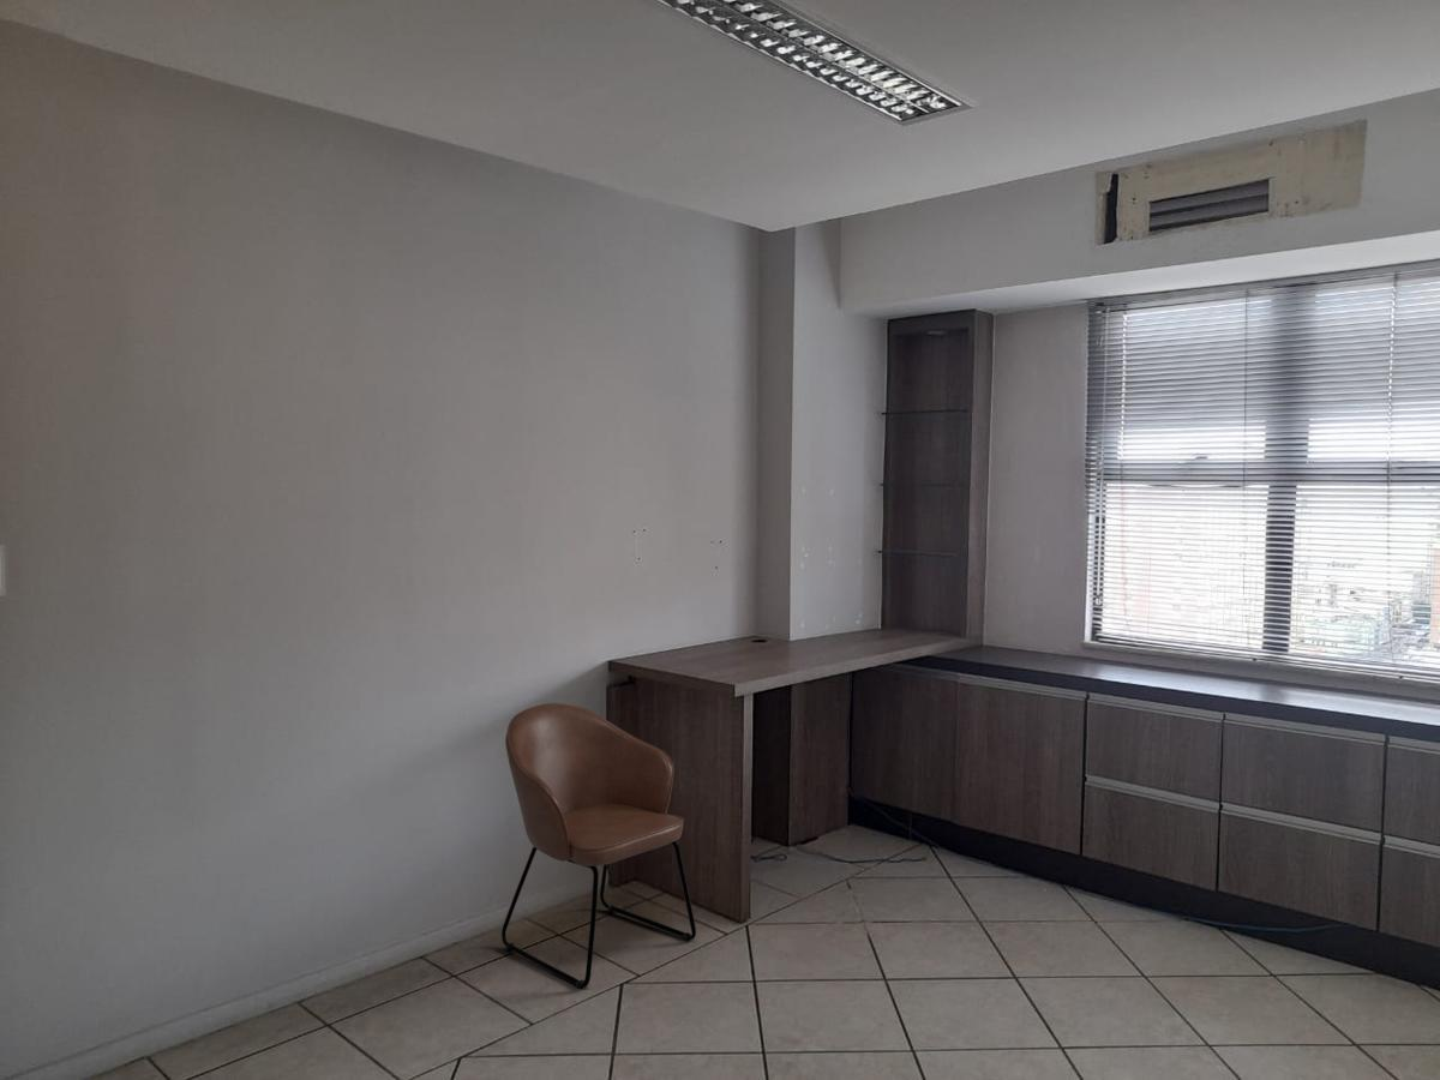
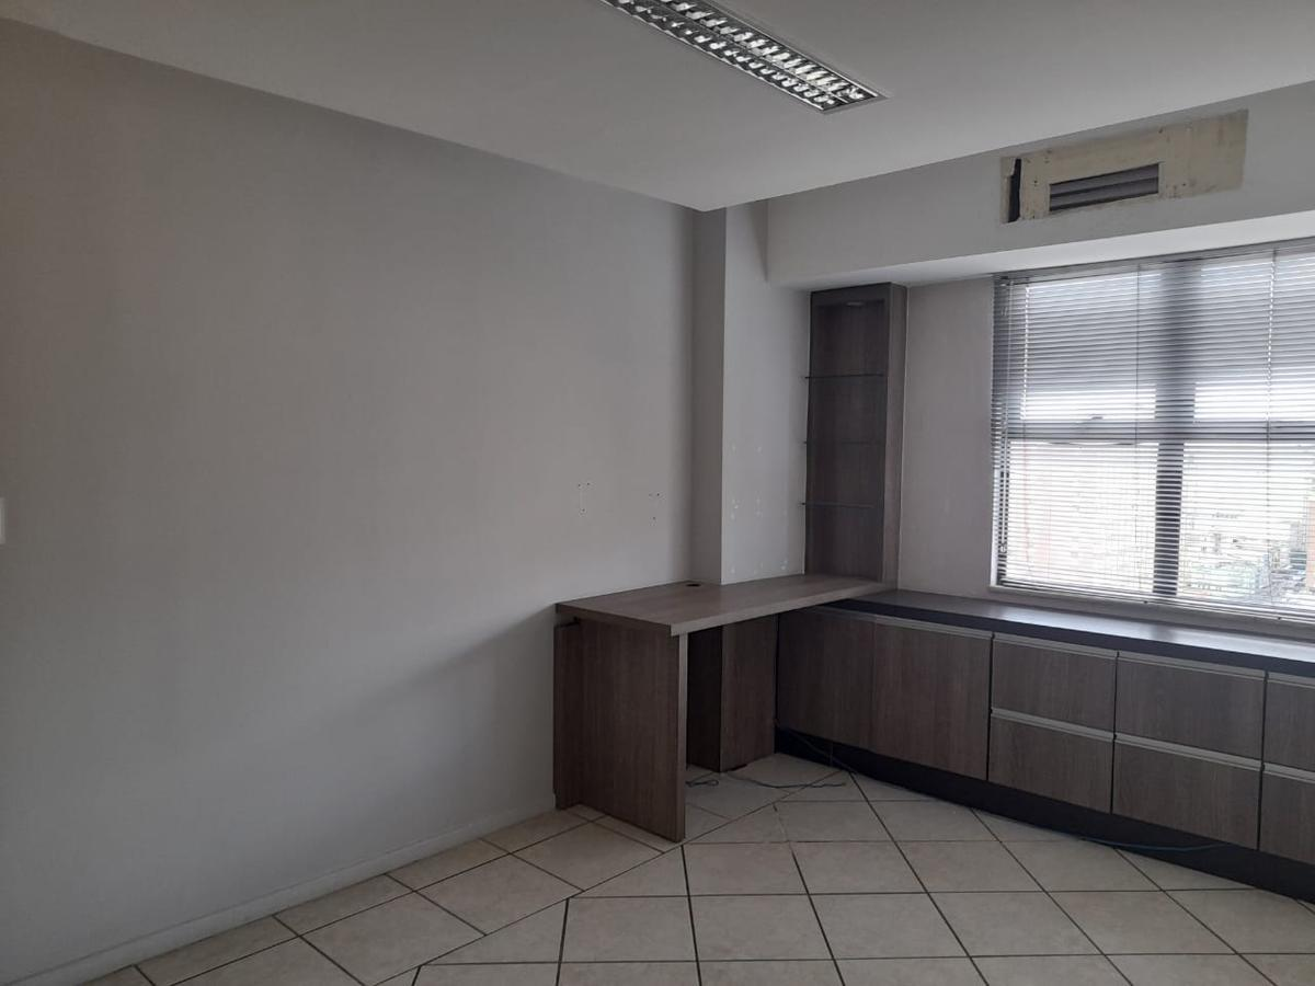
- chair [500,702,697,990]
